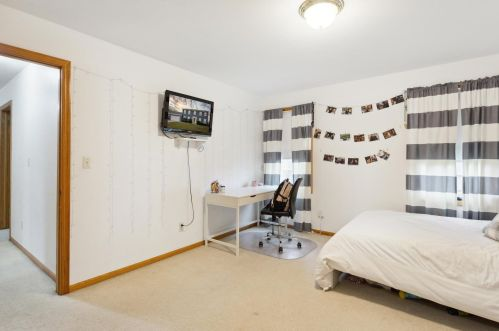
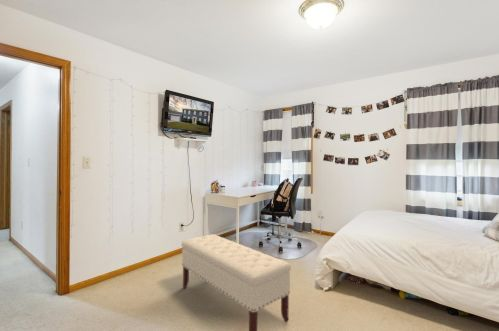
+ bench [181,233,292,331]
